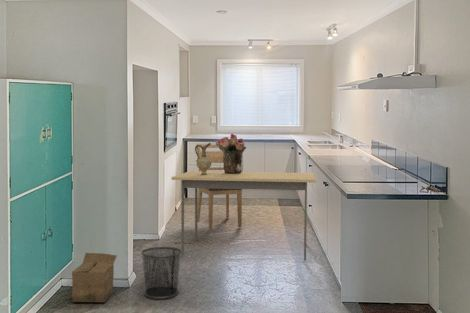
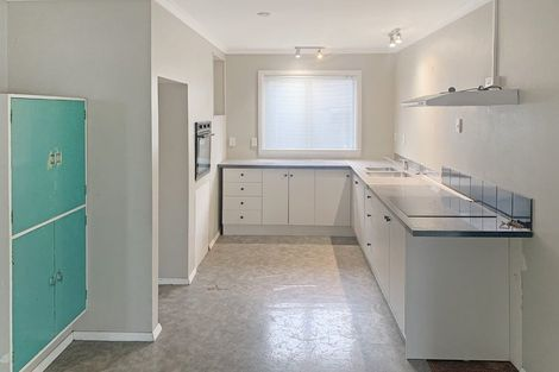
- bouquet [215,133,247,173]
- dining table [170,170,317,262]
- waste bin [140,246,181,300]
- ceramic jug [194,142,212,175]
- cardboard box [71,252,118,303]
- chair [196,143,243,230]
